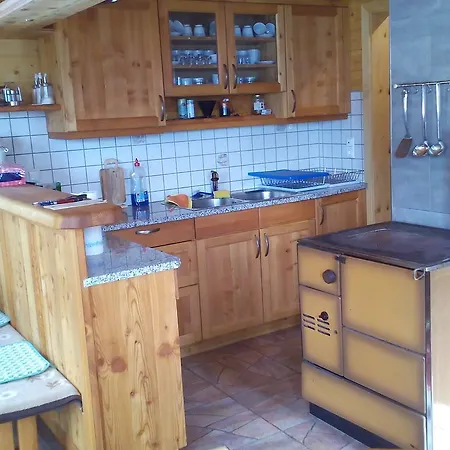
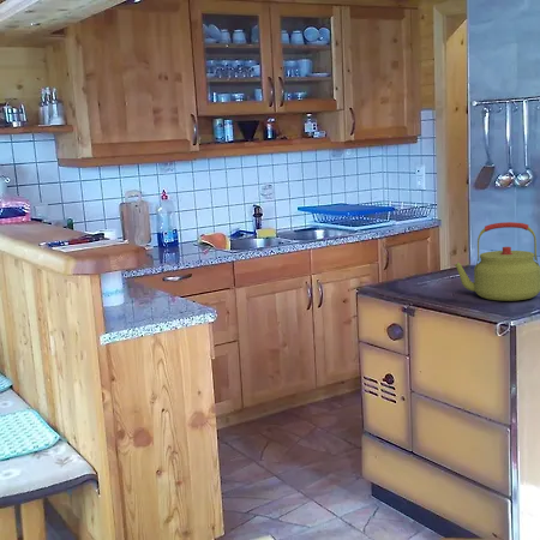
+ kettle [454,221,540,302]
